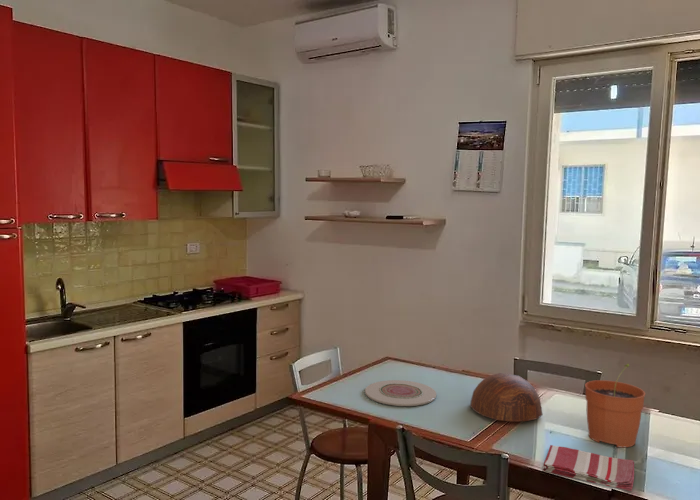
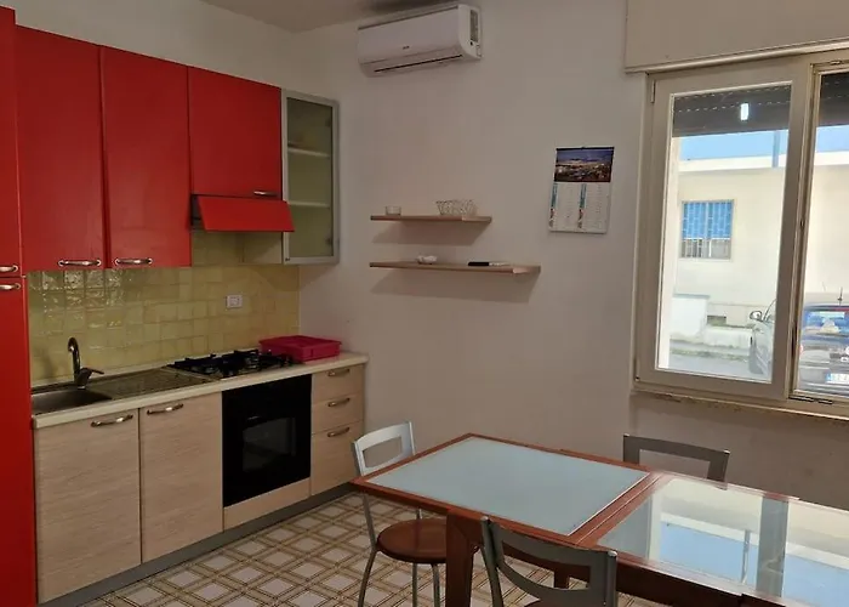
- plate [364,379,437,407]
- plant pot [584,363,646,448]
- bowl [469,372,544,423]
- dish towel [541,444,635,492]
